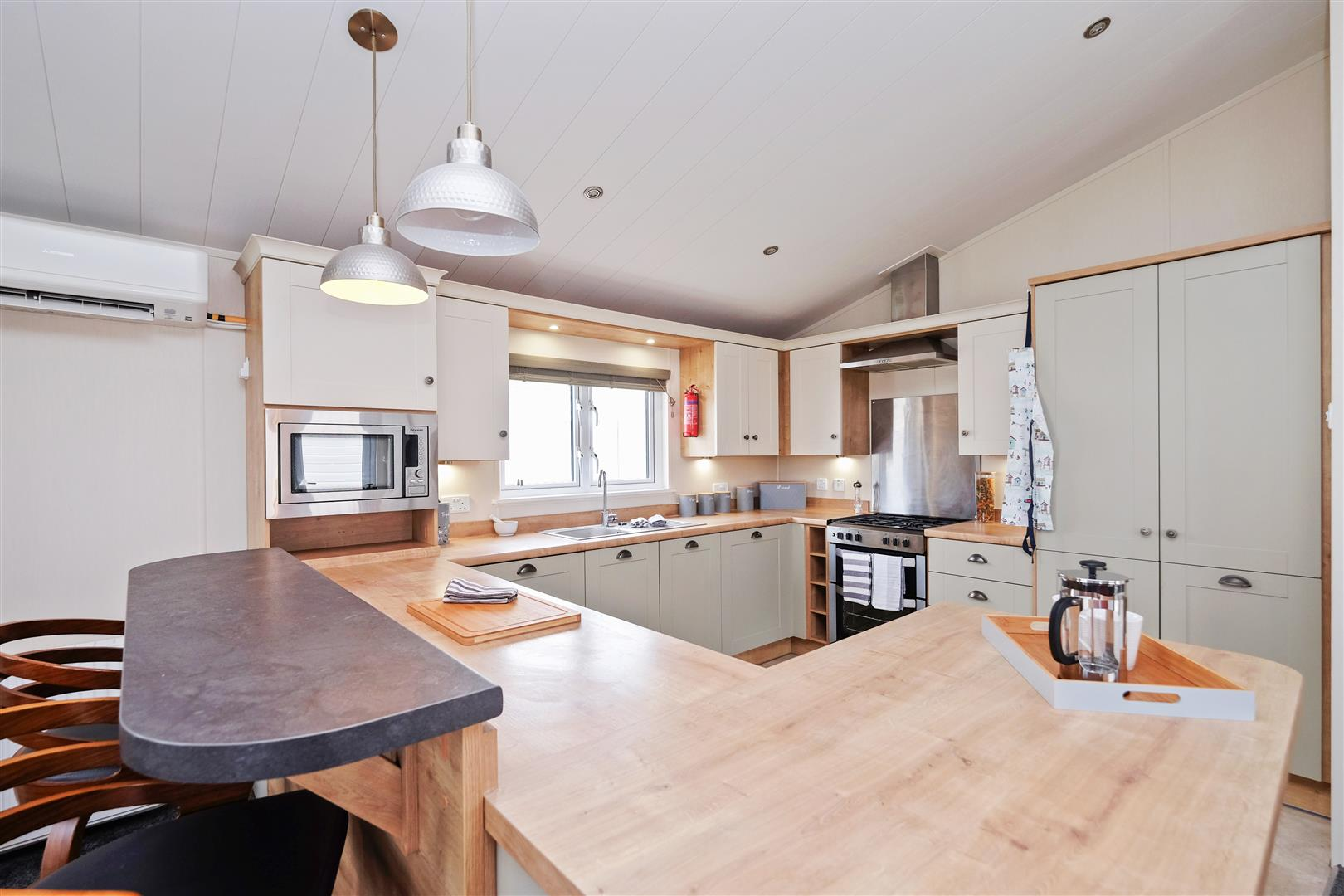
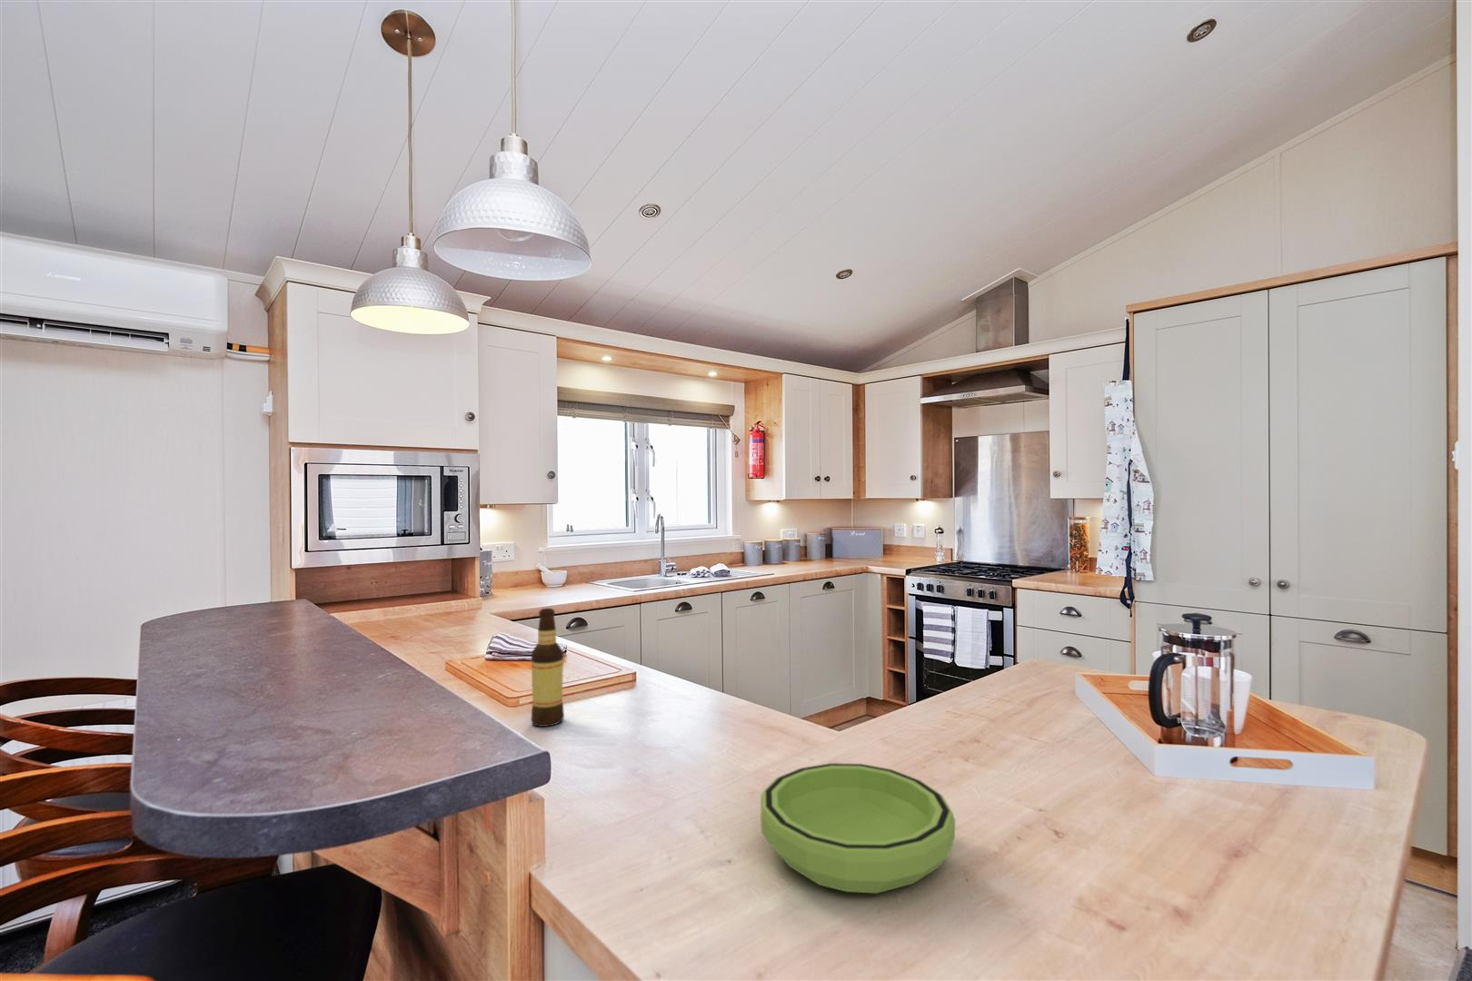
+ bottle [531,608,565,728]
+ bowl [760,762,956,895]
